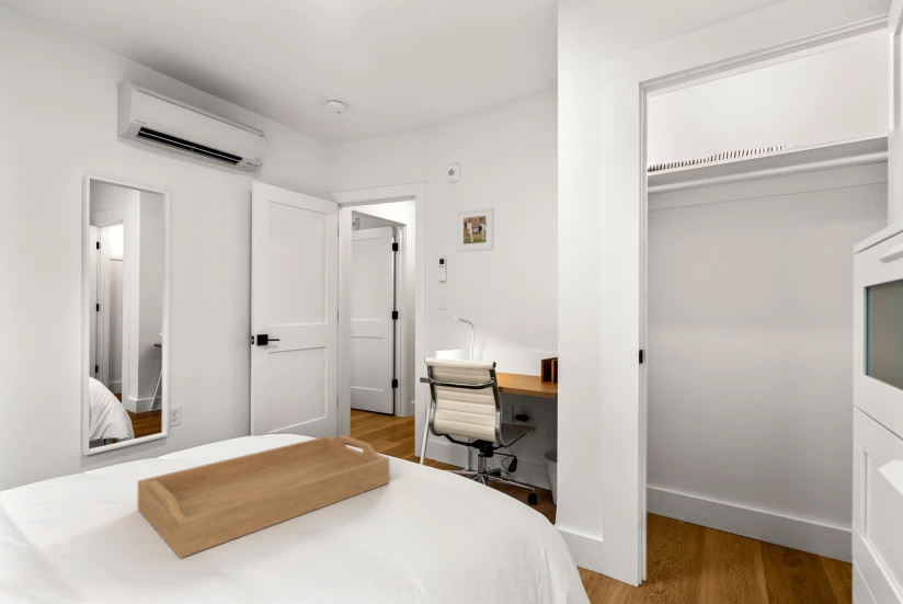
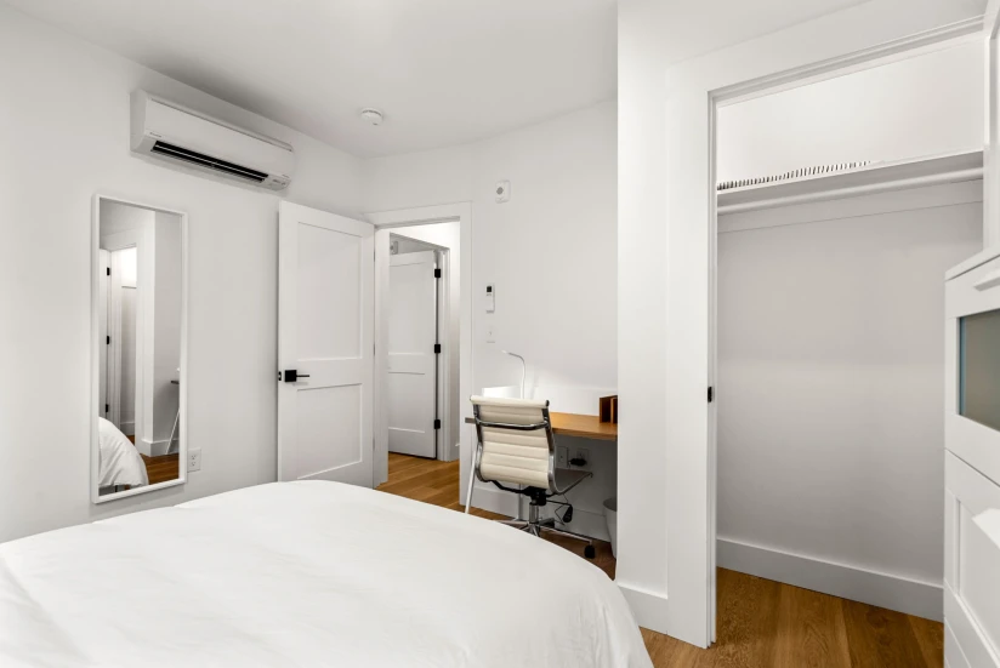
- serving tray [137,434,390,559]
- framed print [456,206,495,253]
